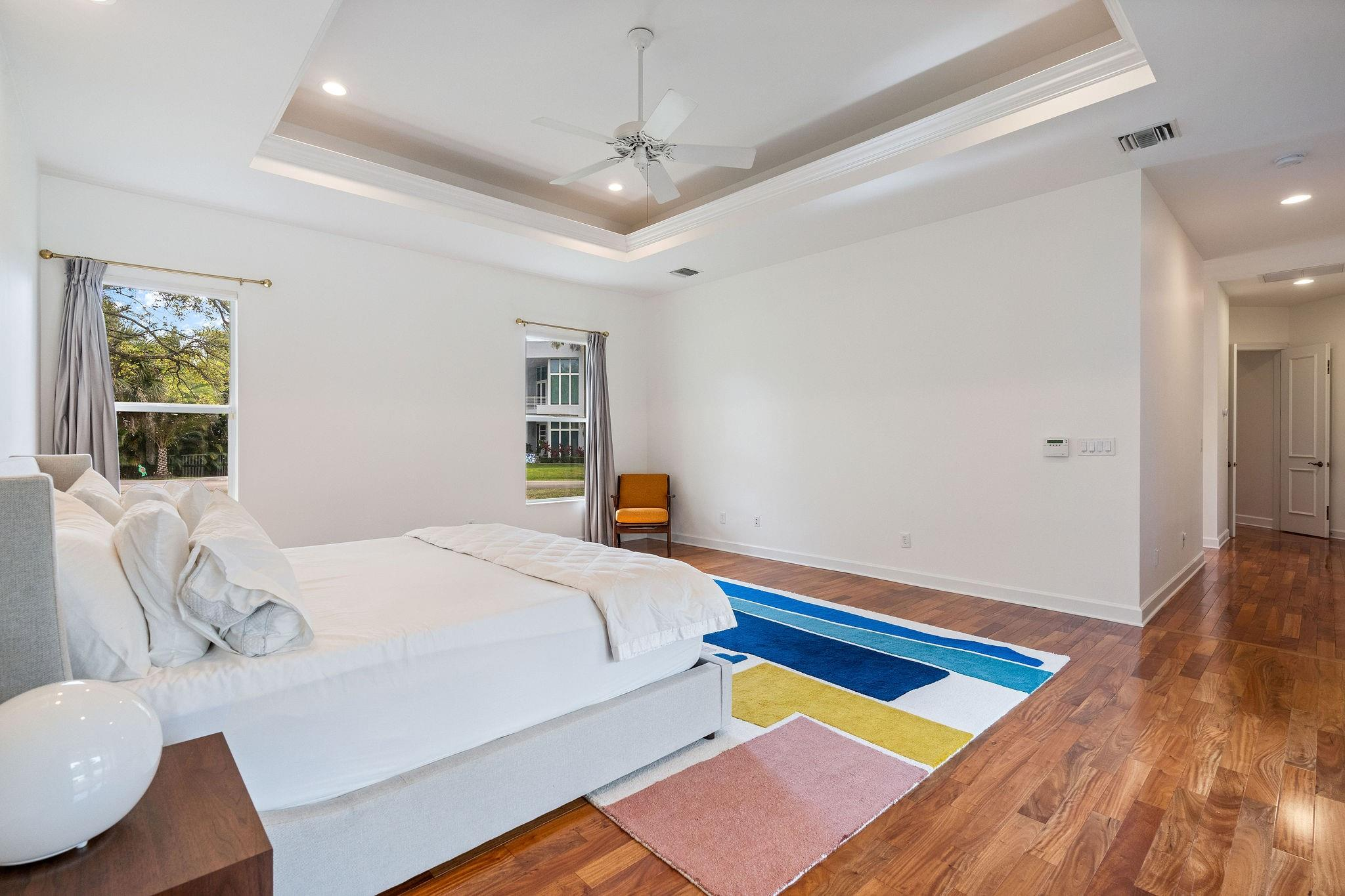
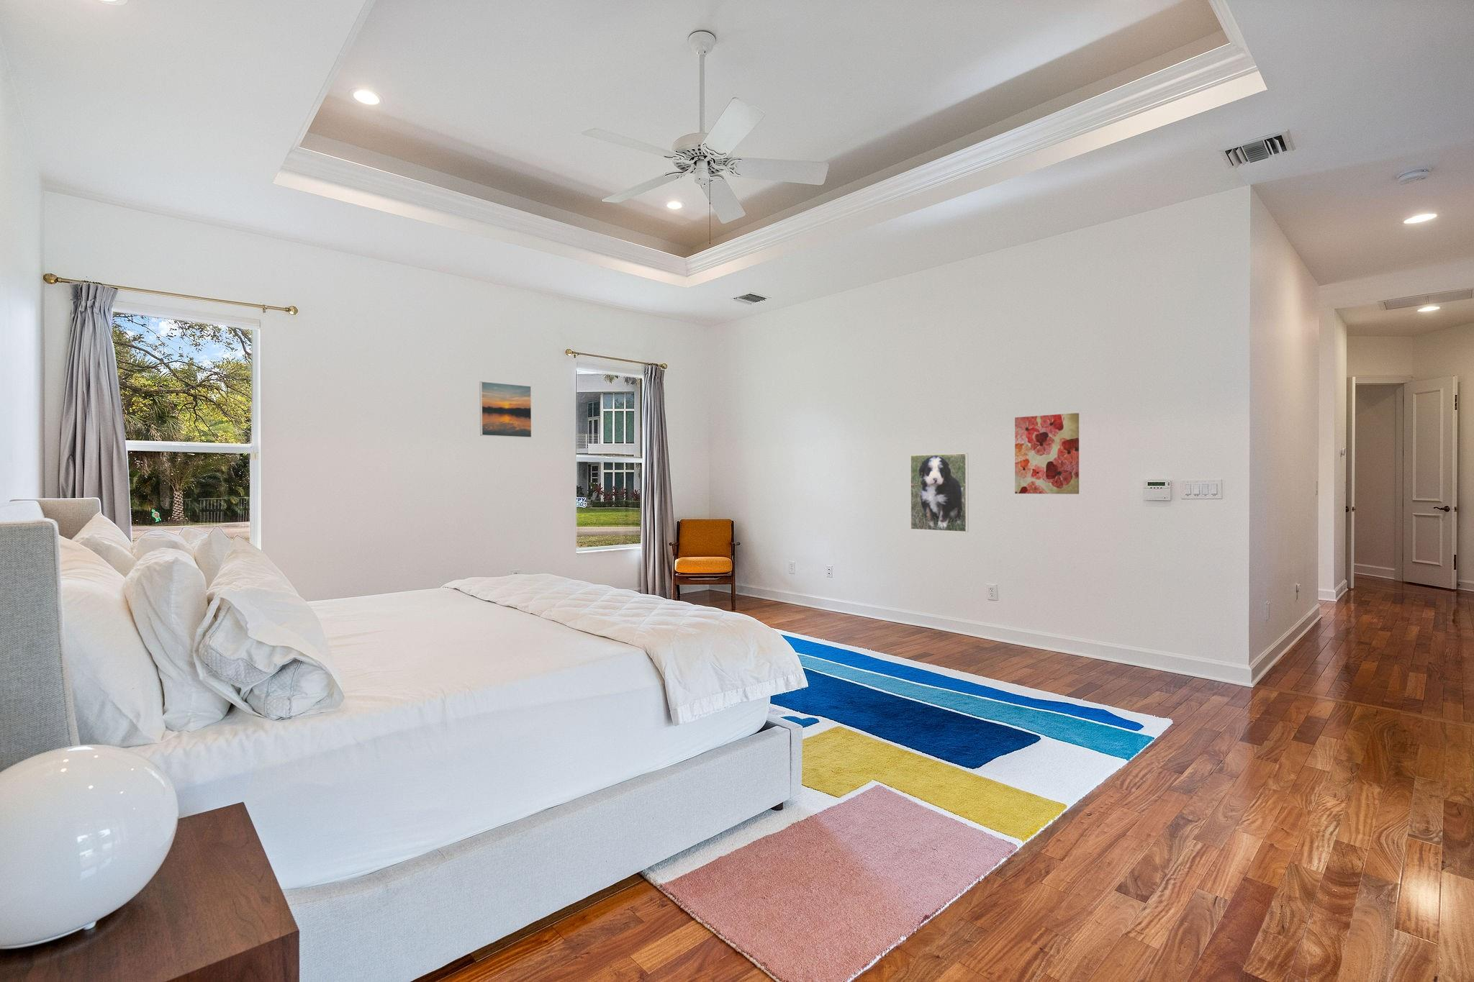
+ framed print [910,453,970,533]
+ wall art [1014,412,1079,495]
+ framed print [479,380,533,438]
